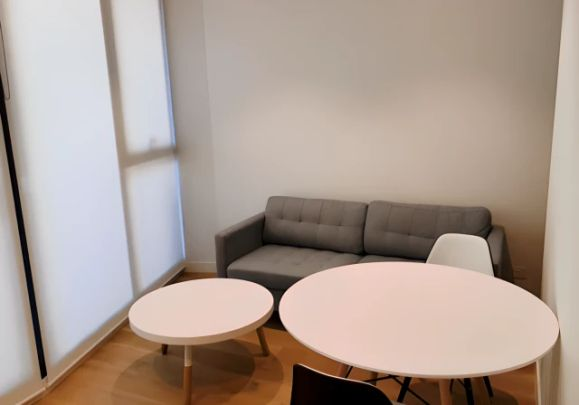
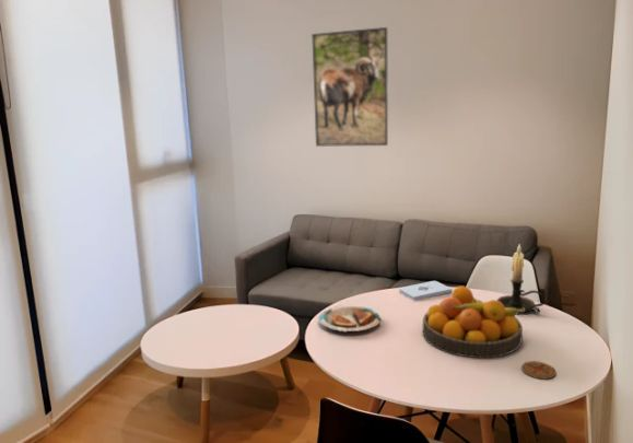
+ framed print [310,26,389,148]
+ fruit bowl [421,285,525,359]
+ candle holder [496,243,546,315]
+ coaster [520,360,558,381]
+ notepad [398,280,453,302]
+ plate [317,304,382,333]
